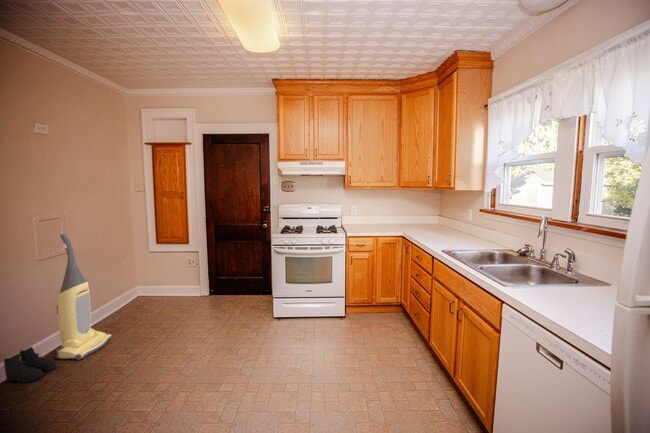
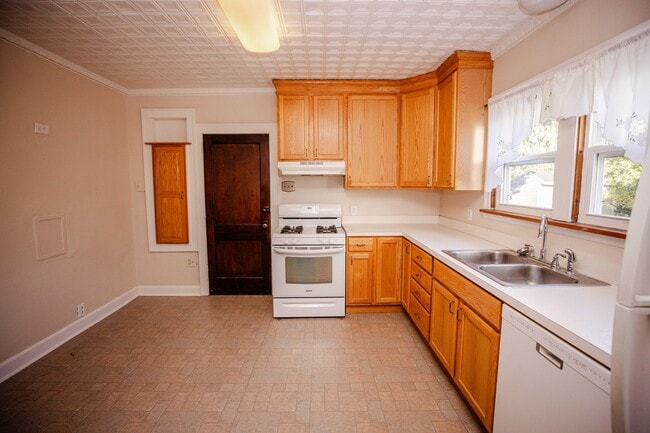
- vacuum cleaner [55,233,113,361]
- boots [2,346,57,383]
